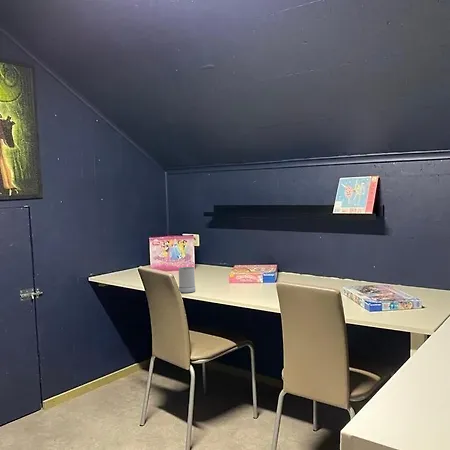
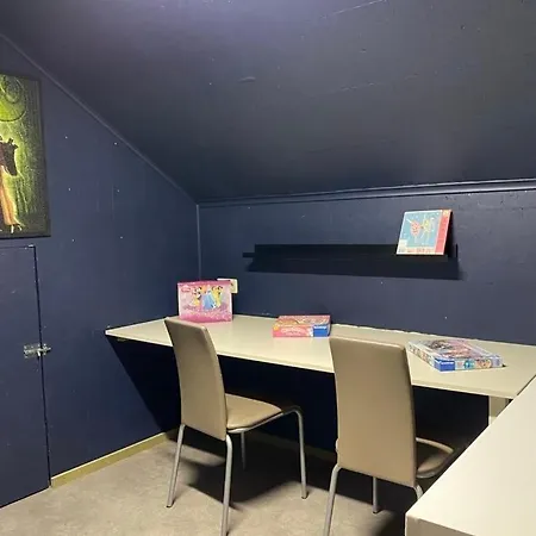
- mug [178,266,196,293]
